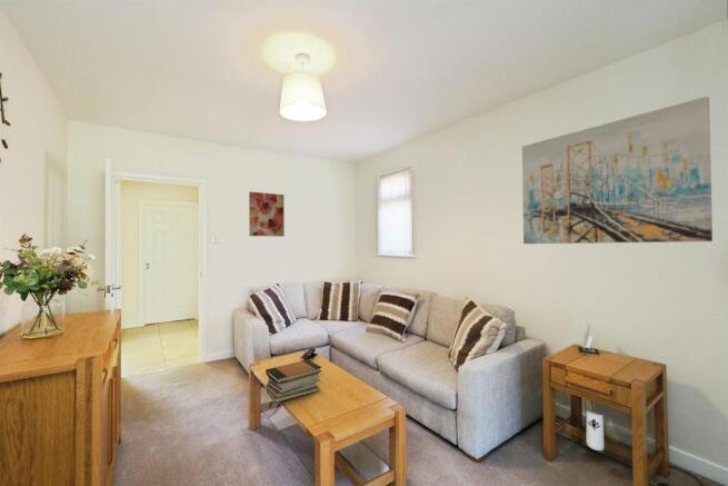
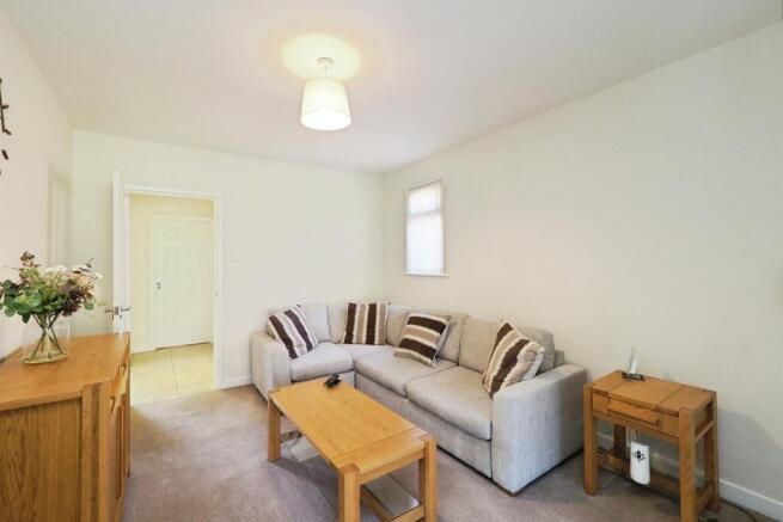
- book stack [265,358,322,404]
- wall art [521,96,714,245]
- wall art [248,190,286,238]
